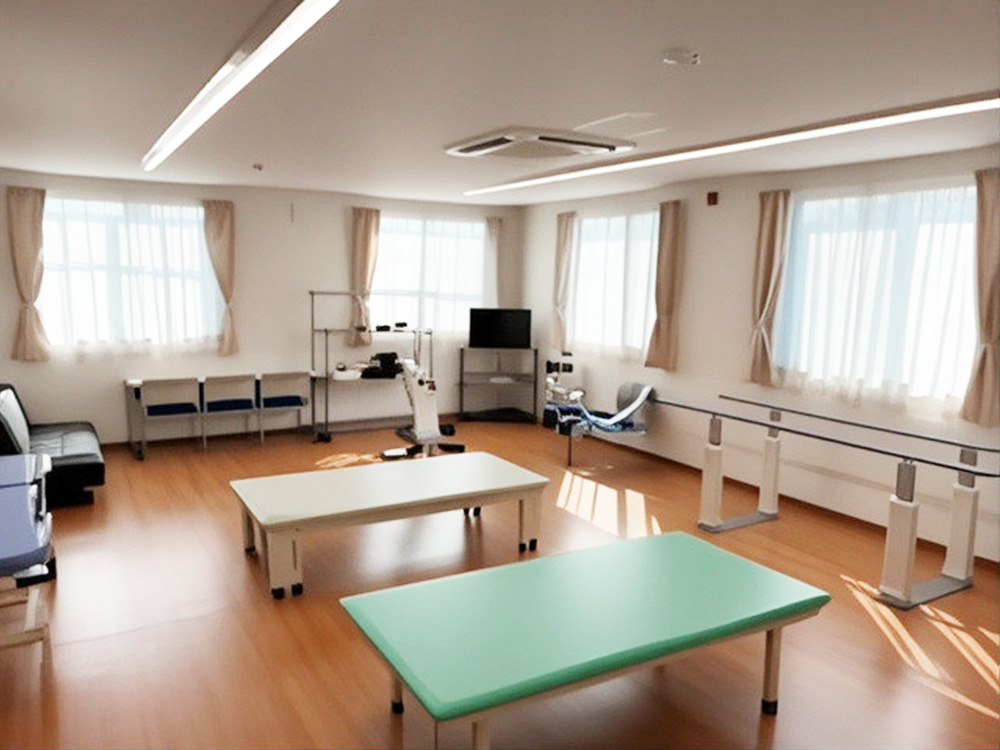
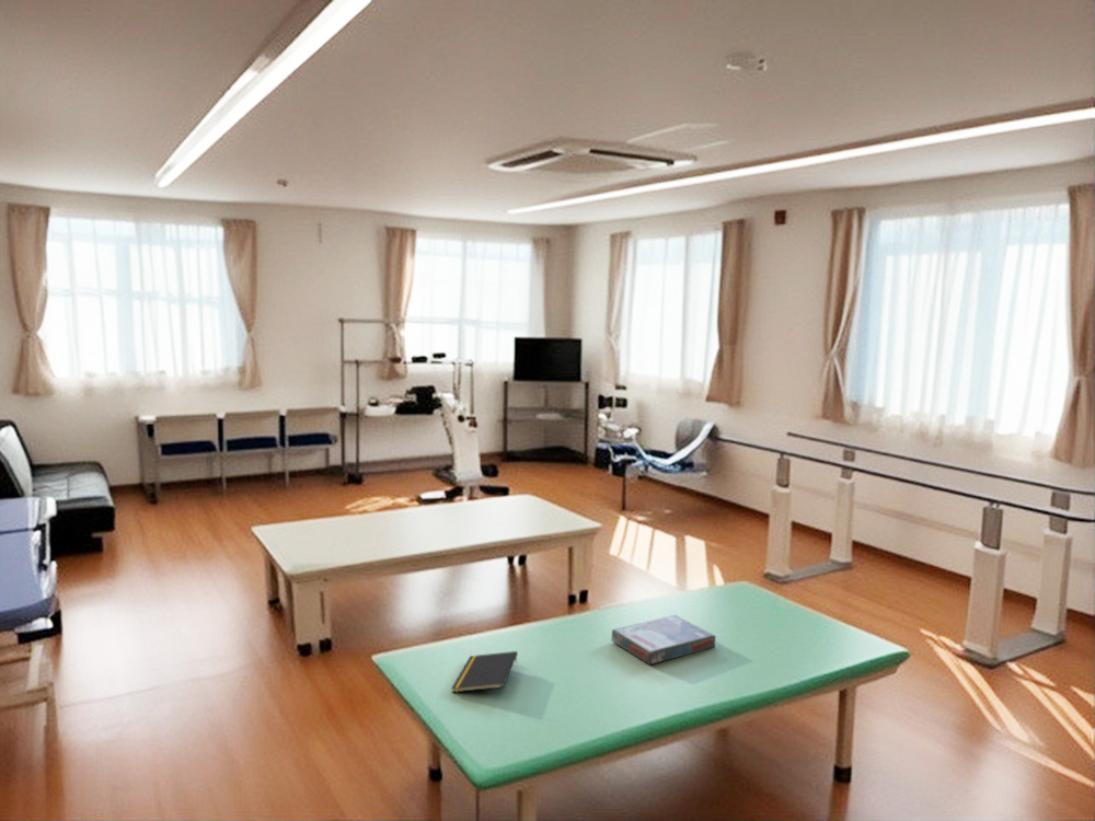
+ board game [611,614,717,666]
+ notepad [450,650,519,693]
